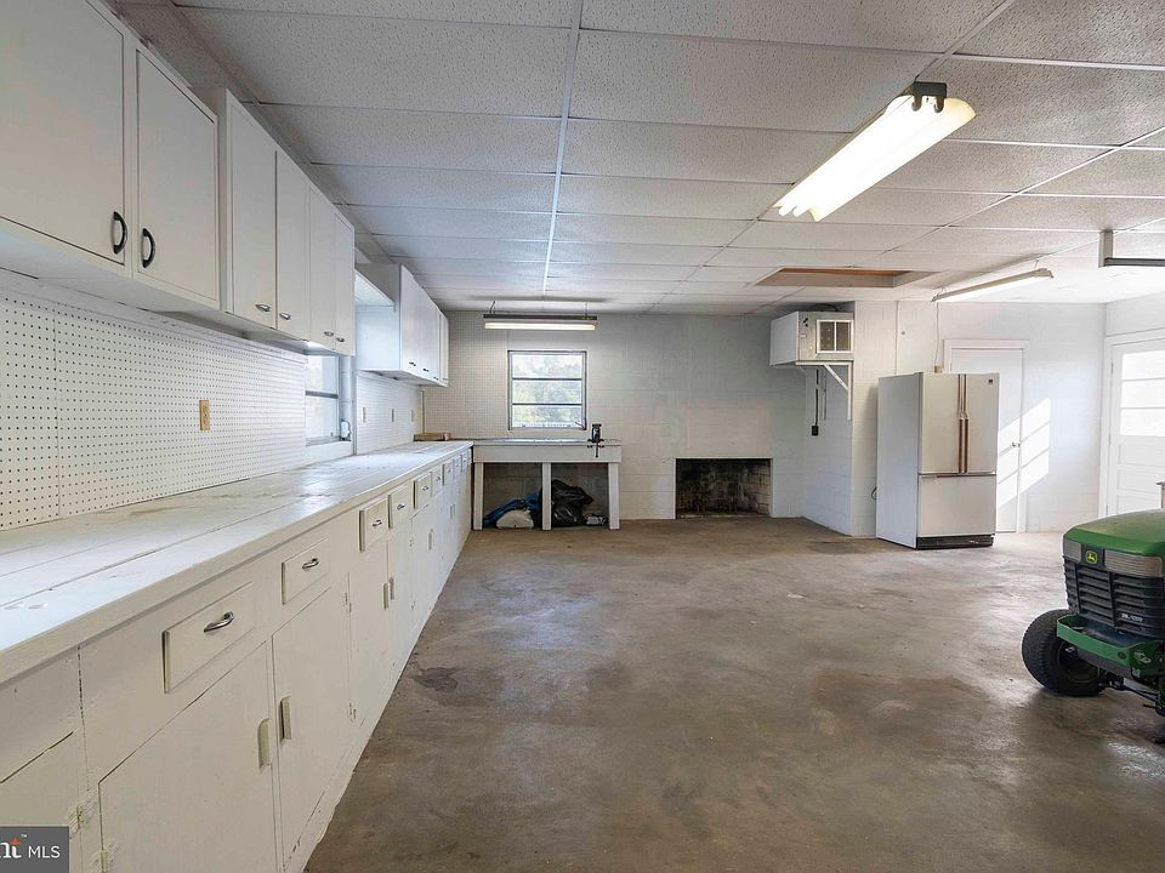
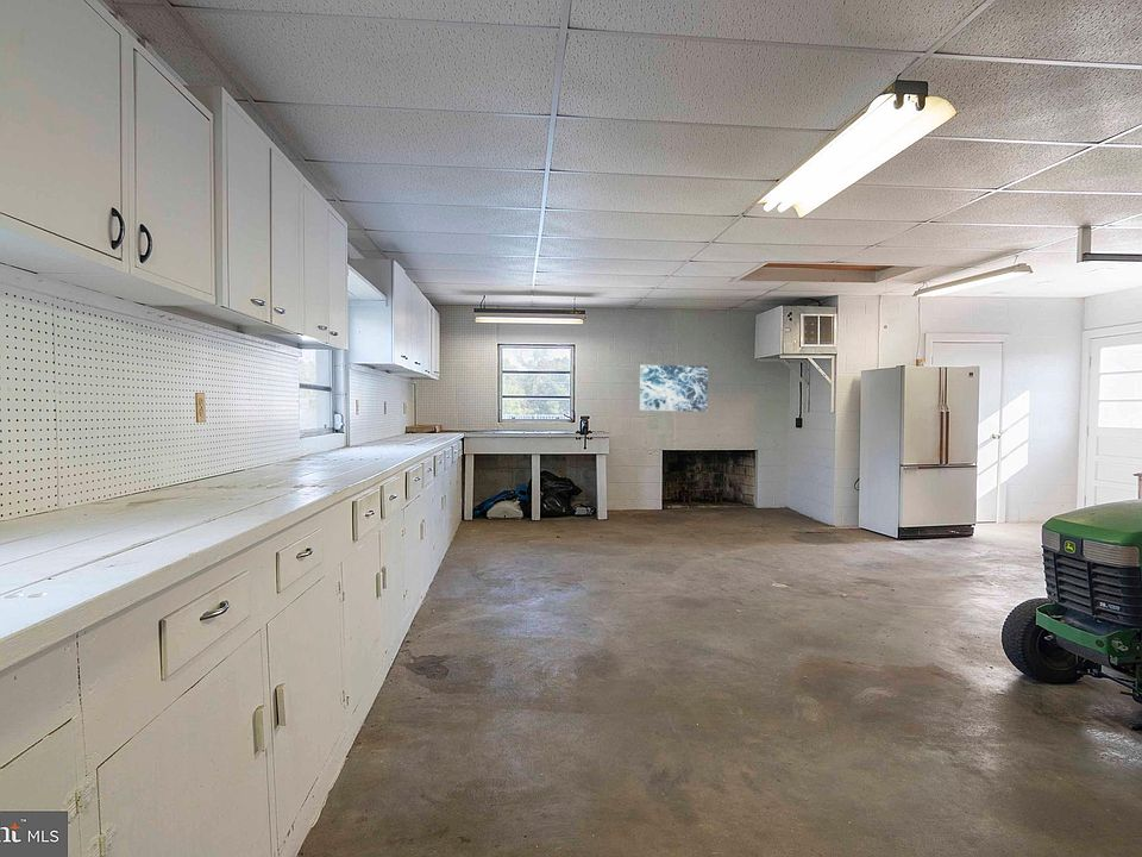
+ wall art [639,363,709,413]
